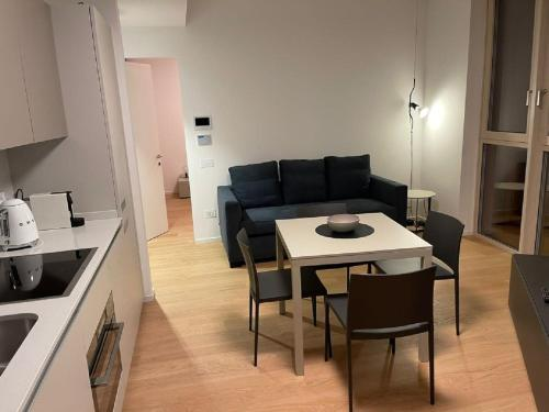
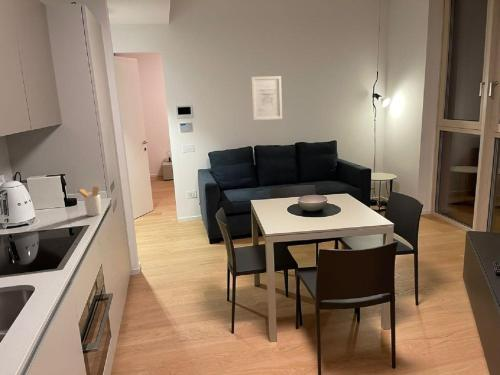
+ wall art [251,75,283,121]
+ utensil holder [74,186,102,217]
